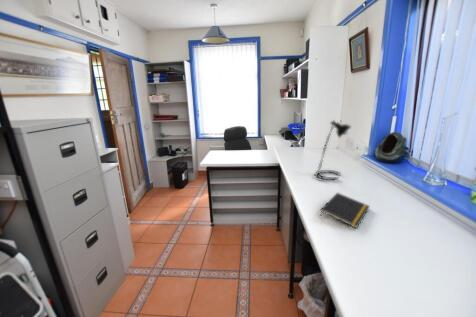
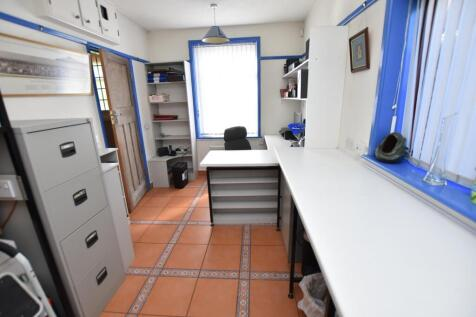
- notepad [319,192,371,229]
- desk lamp [314,119,352,181]
